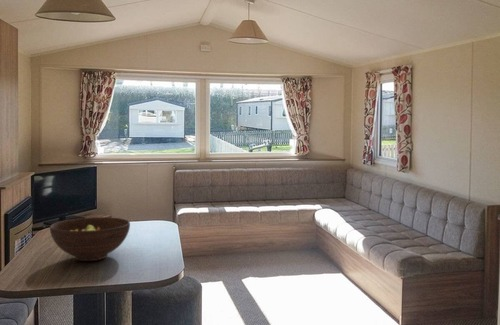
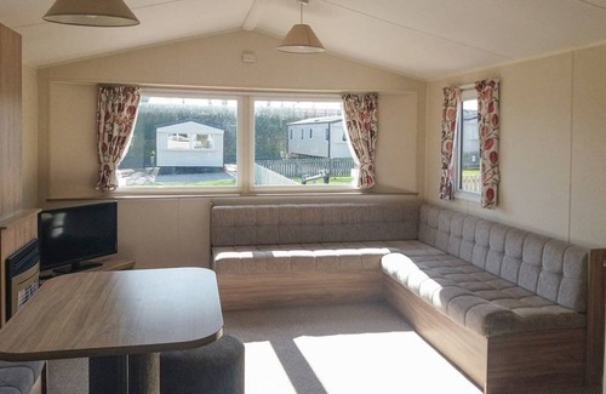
- fruit bowl [49,216,131,262]
